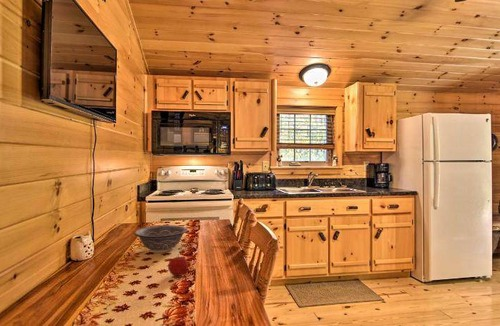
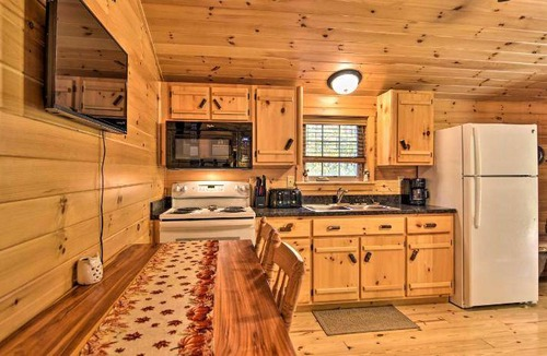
- decorative bowl [133,224,188,254]
- fruit [167,245,189,277]
